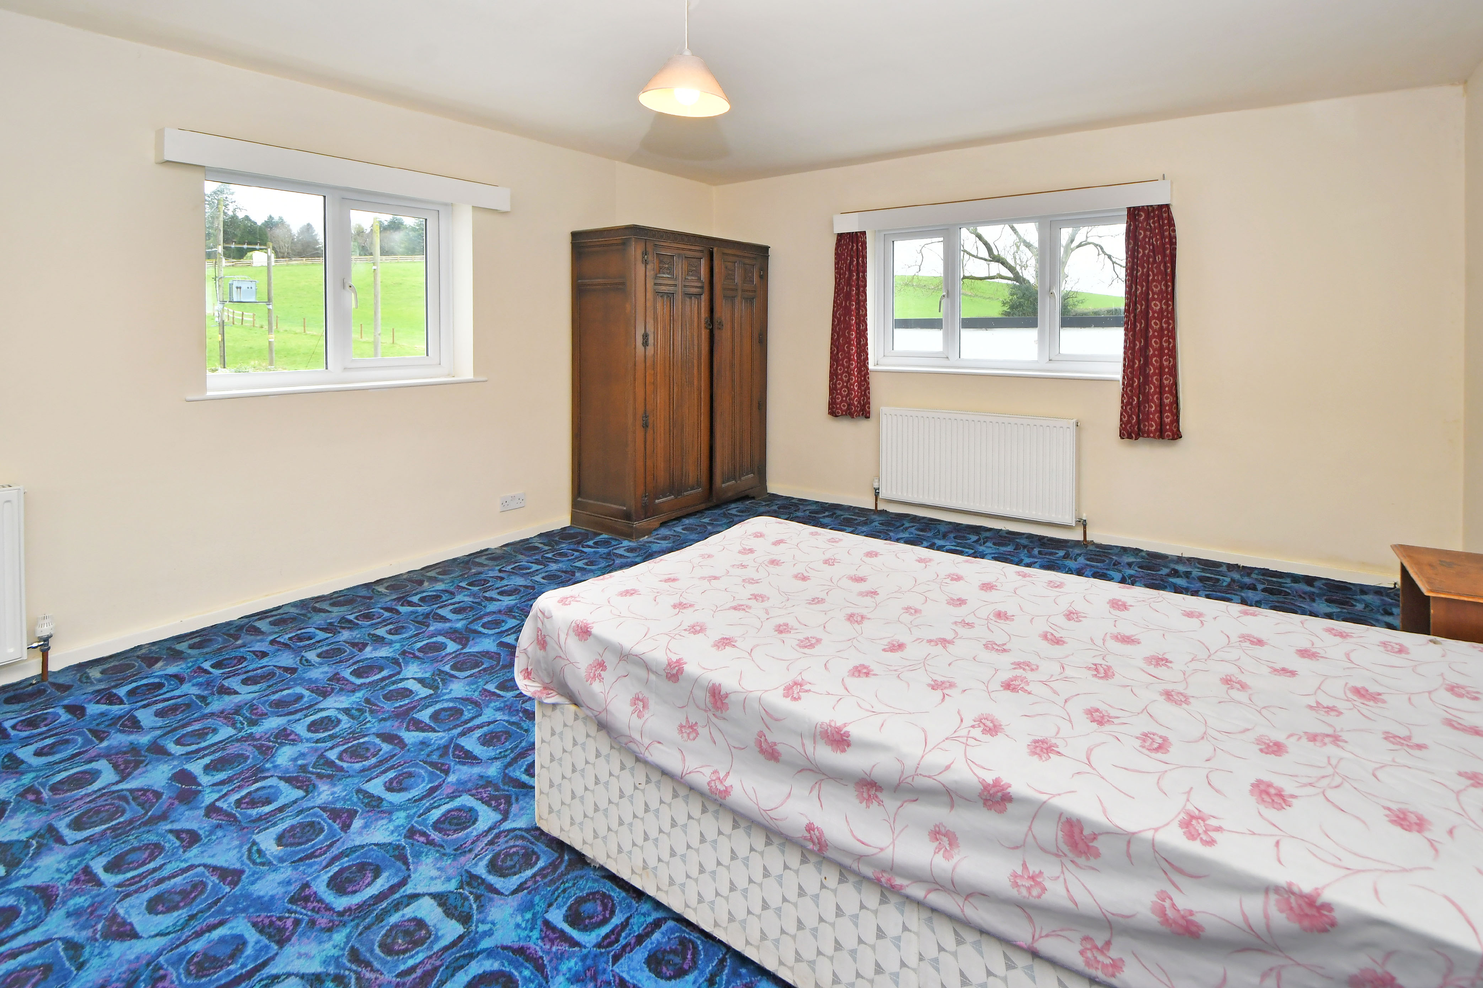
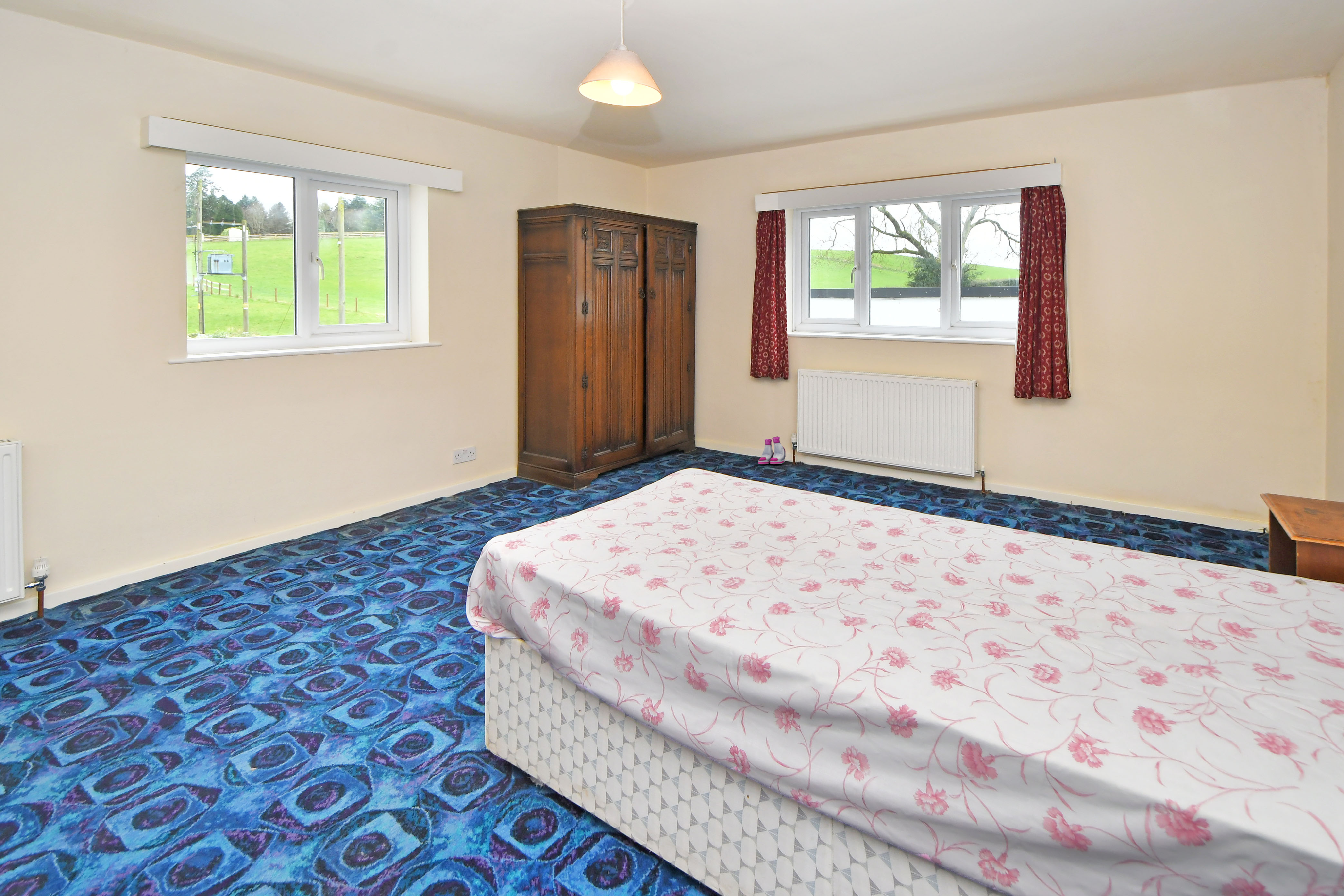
+ boots [758,436,786,465]
